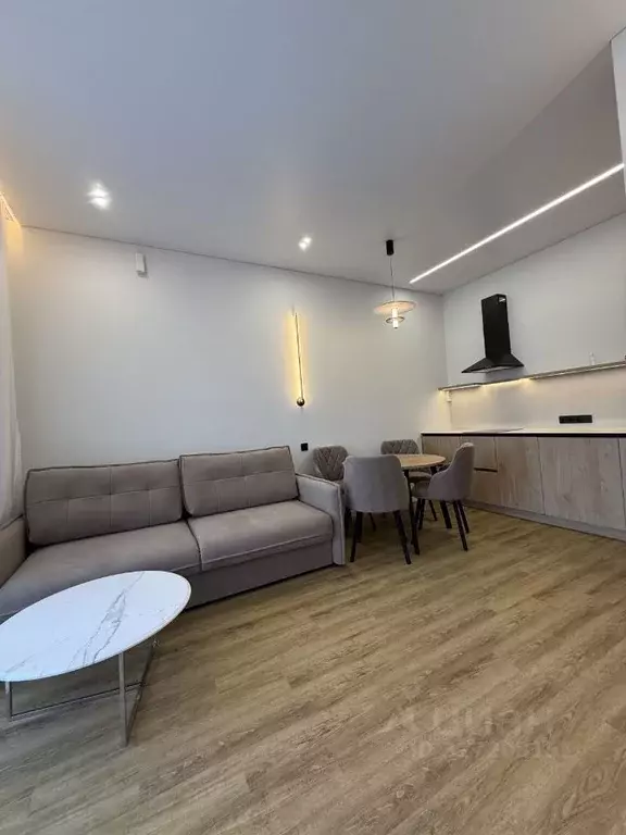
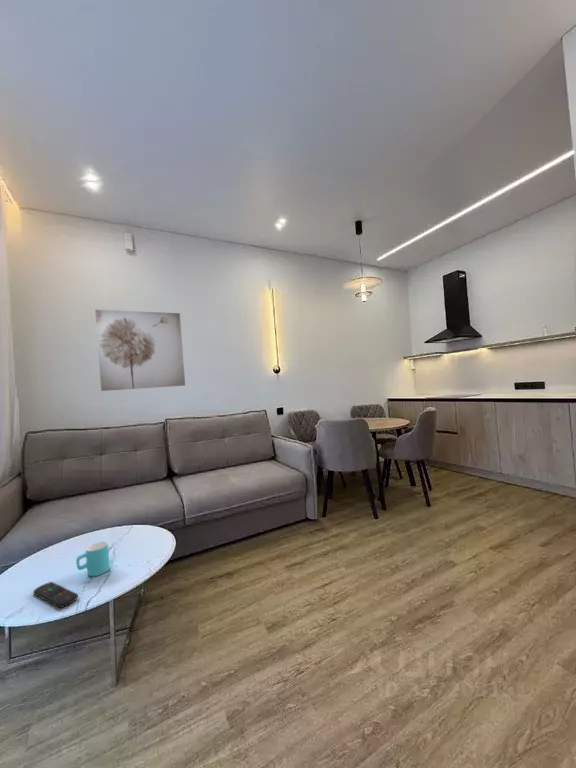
+ remote control [32,581,79,609]
+ wall art [94,309,186,392]
+ cup [75,540,111,577]
